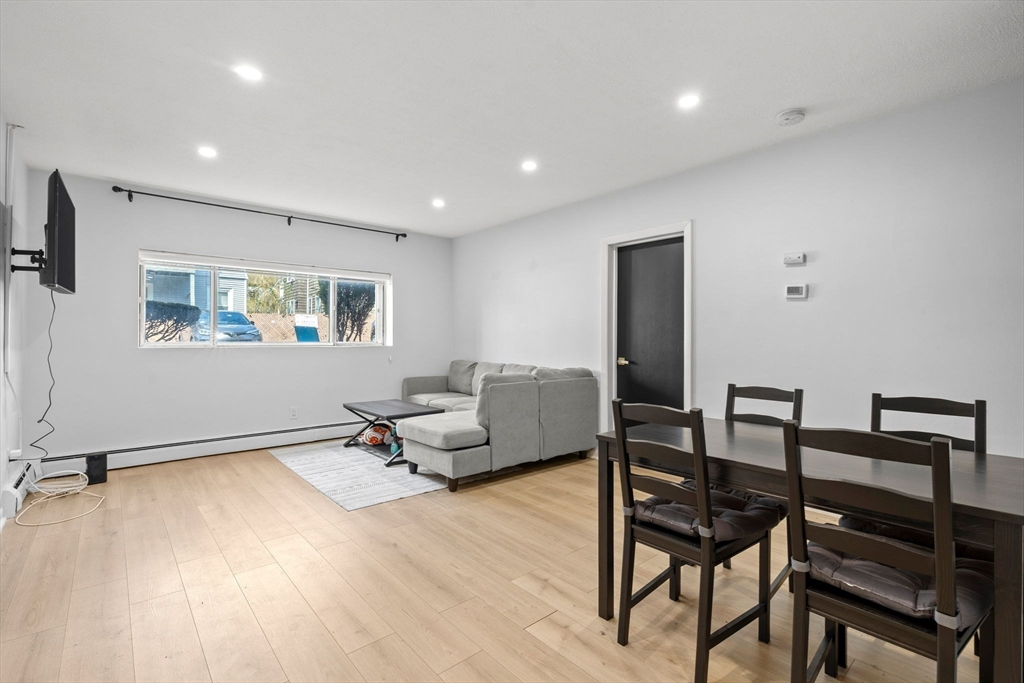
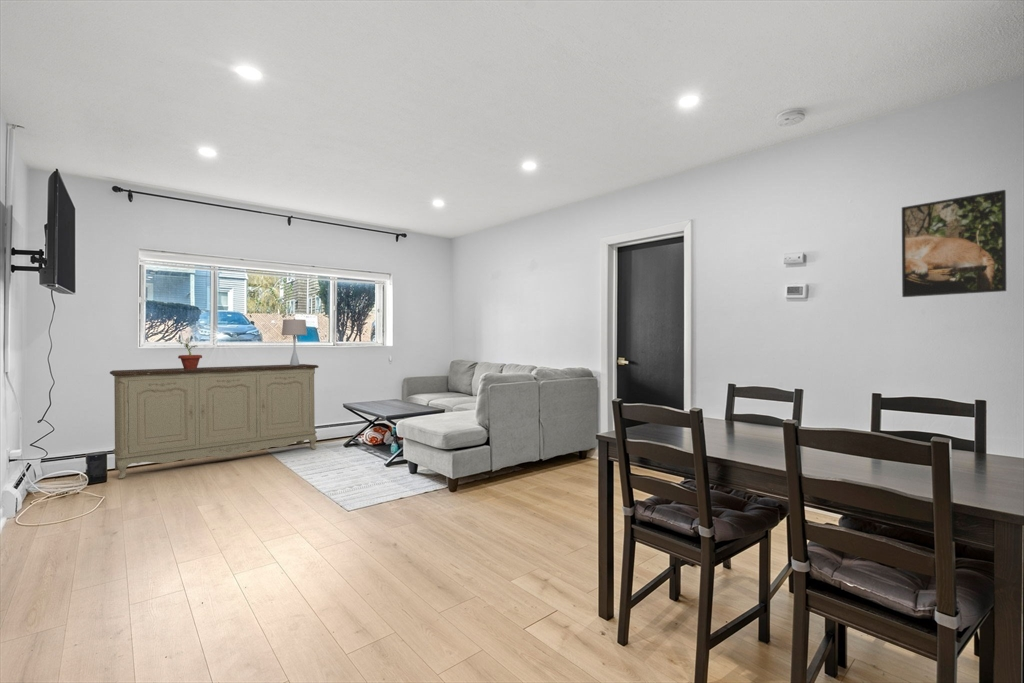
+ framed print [901,189,1007,298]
+ potted plant [176,336,203,369]
+ sideboard [109,363,320,480]
+ table lamp [281,318,308,365]
